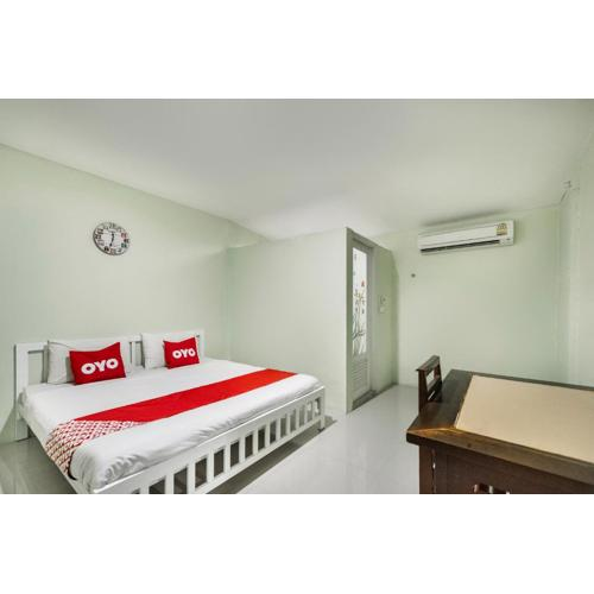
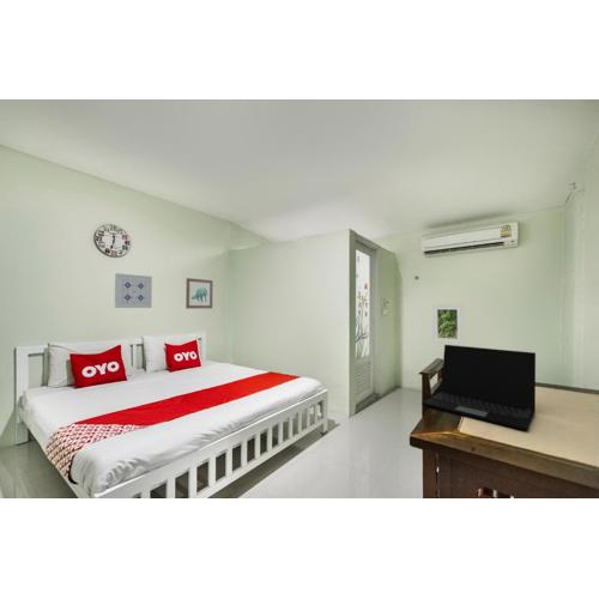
+ wall art [114,272,153,309]
+ laptop [420,344,537,432]
+ wall art [184,277,213,310]
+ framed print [431,303,465,345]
